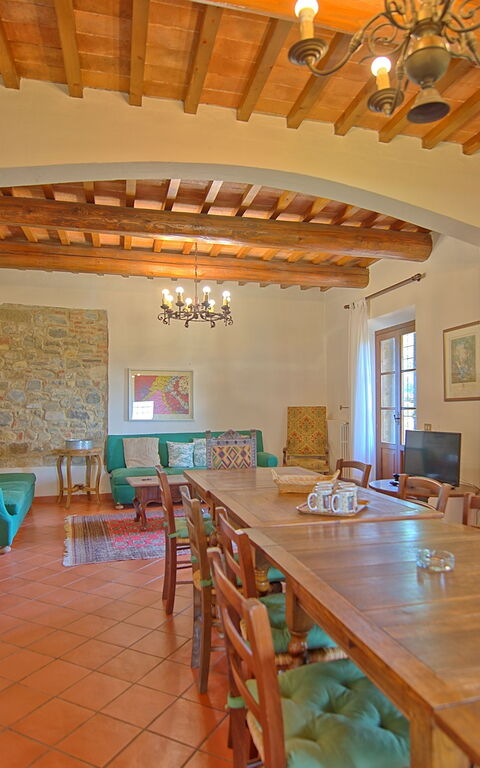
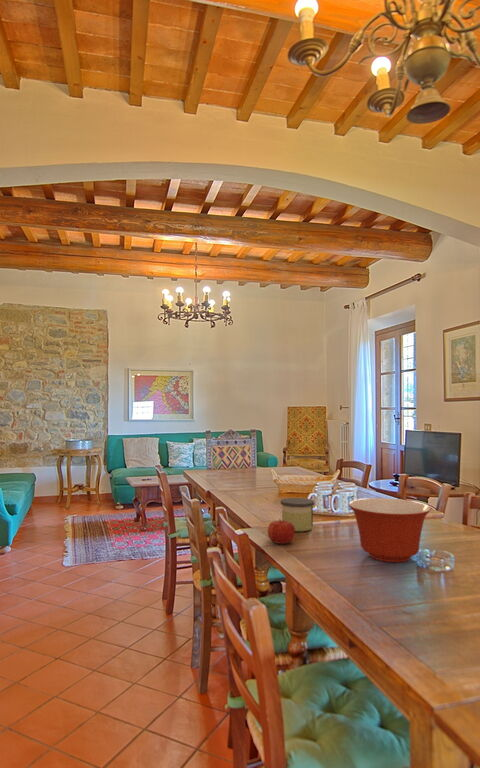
+ candle [280,497,315,533]
+ fruit [267,518,296,545]
+ mixing bowl [347,497,432,563]
